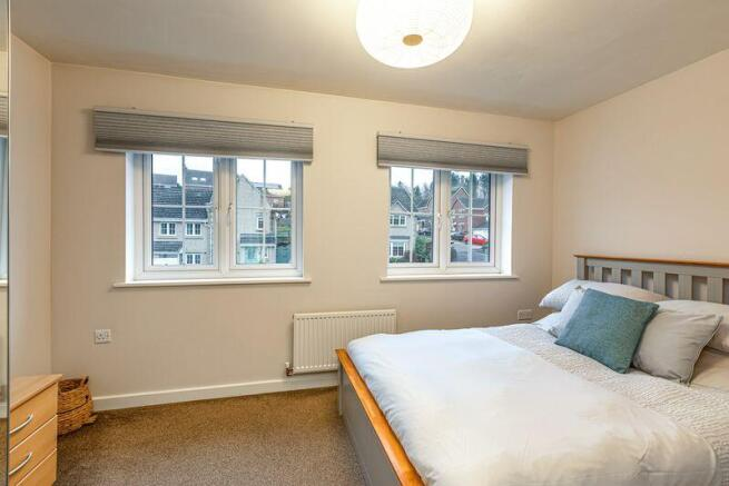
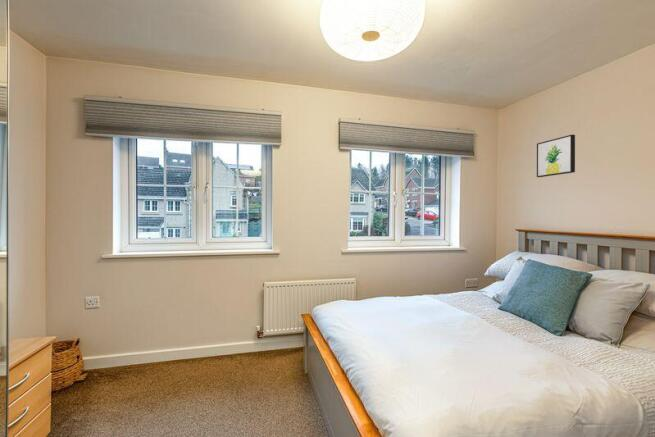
+ wall art [536,134,576,178]
